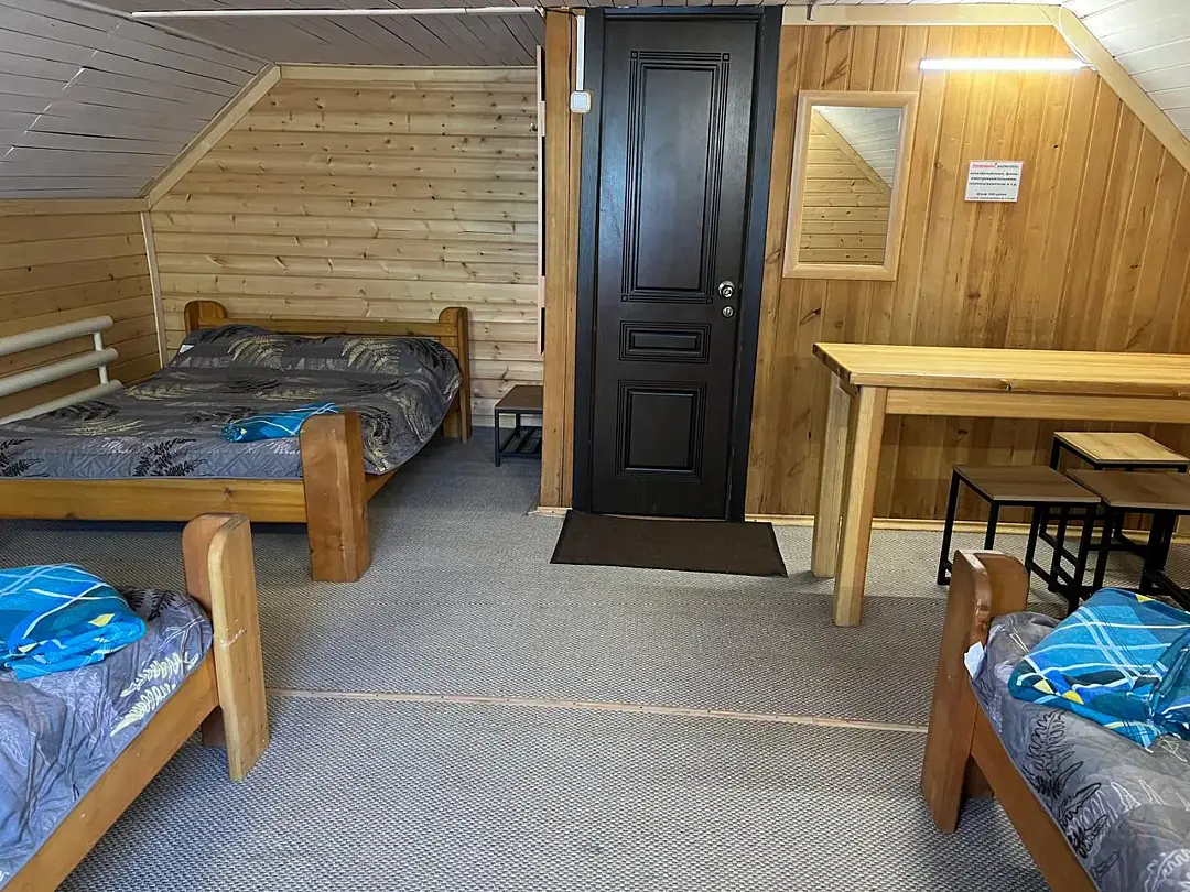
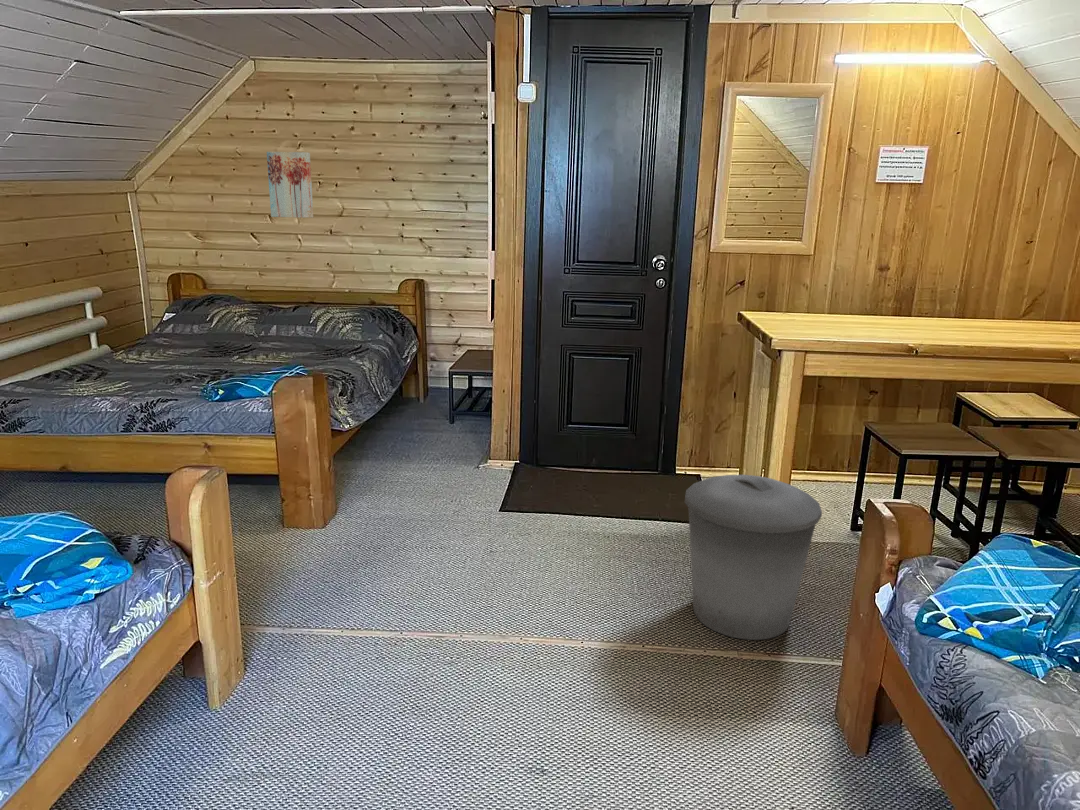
+ trash can [684,474,823,641]
+ wall art [266,151,314,219]
